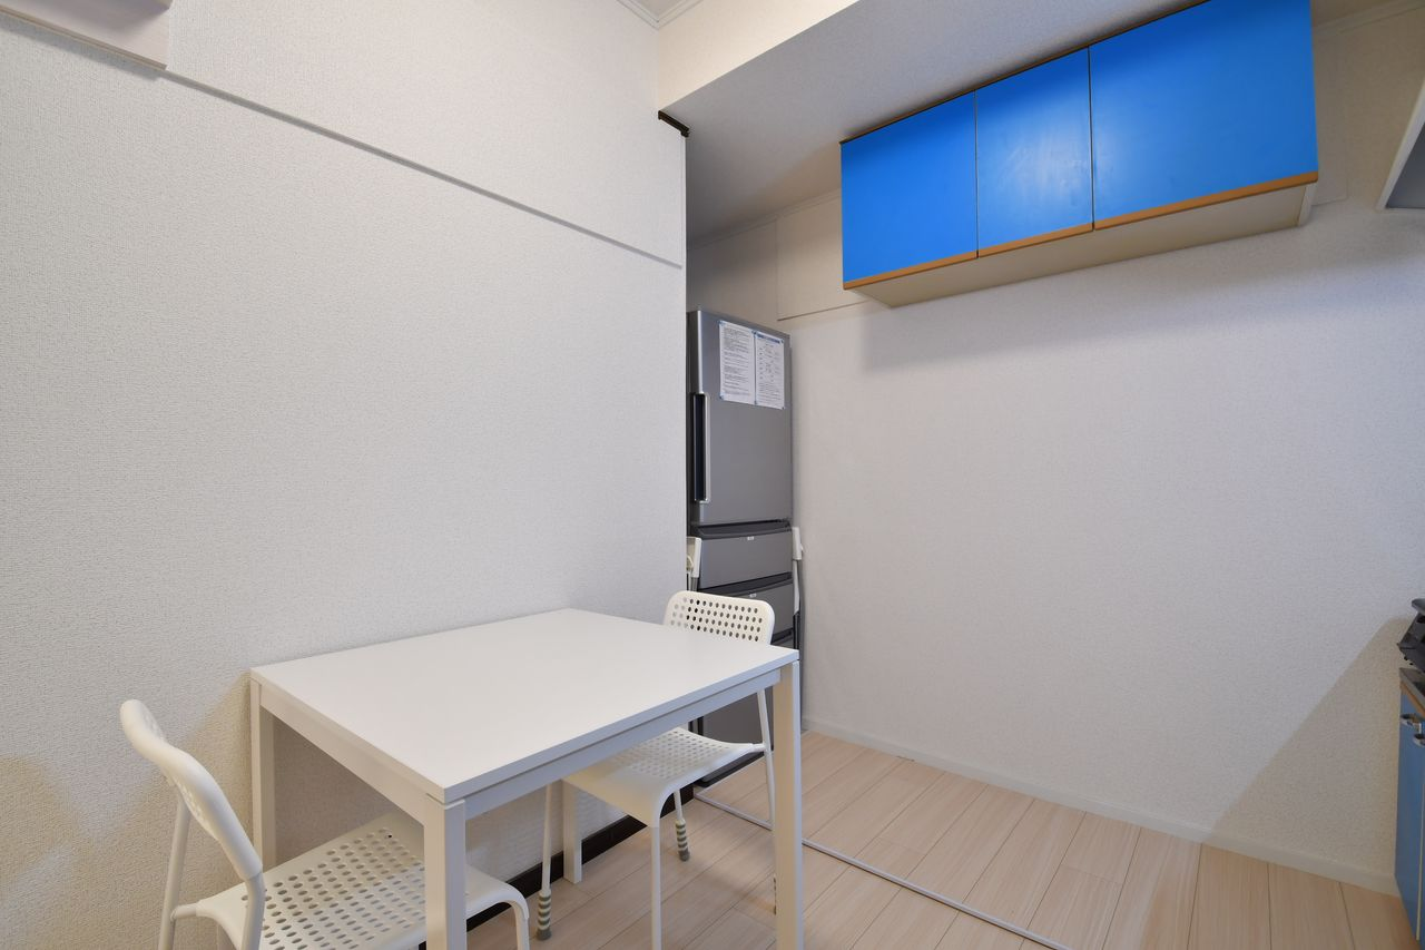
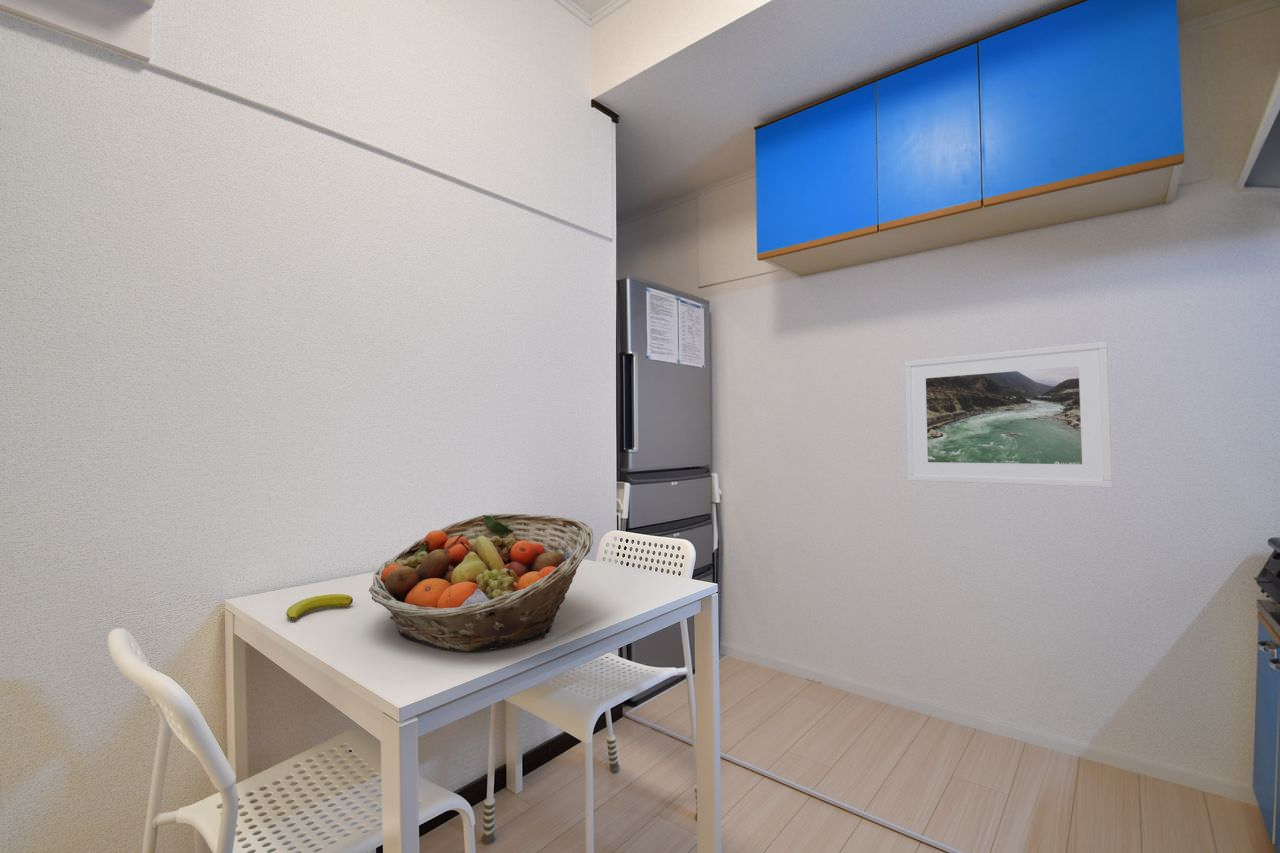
+ banana [285,593,354,622]
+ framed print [904,340,1113,489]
+ fruit basket [368,513,594,652]
